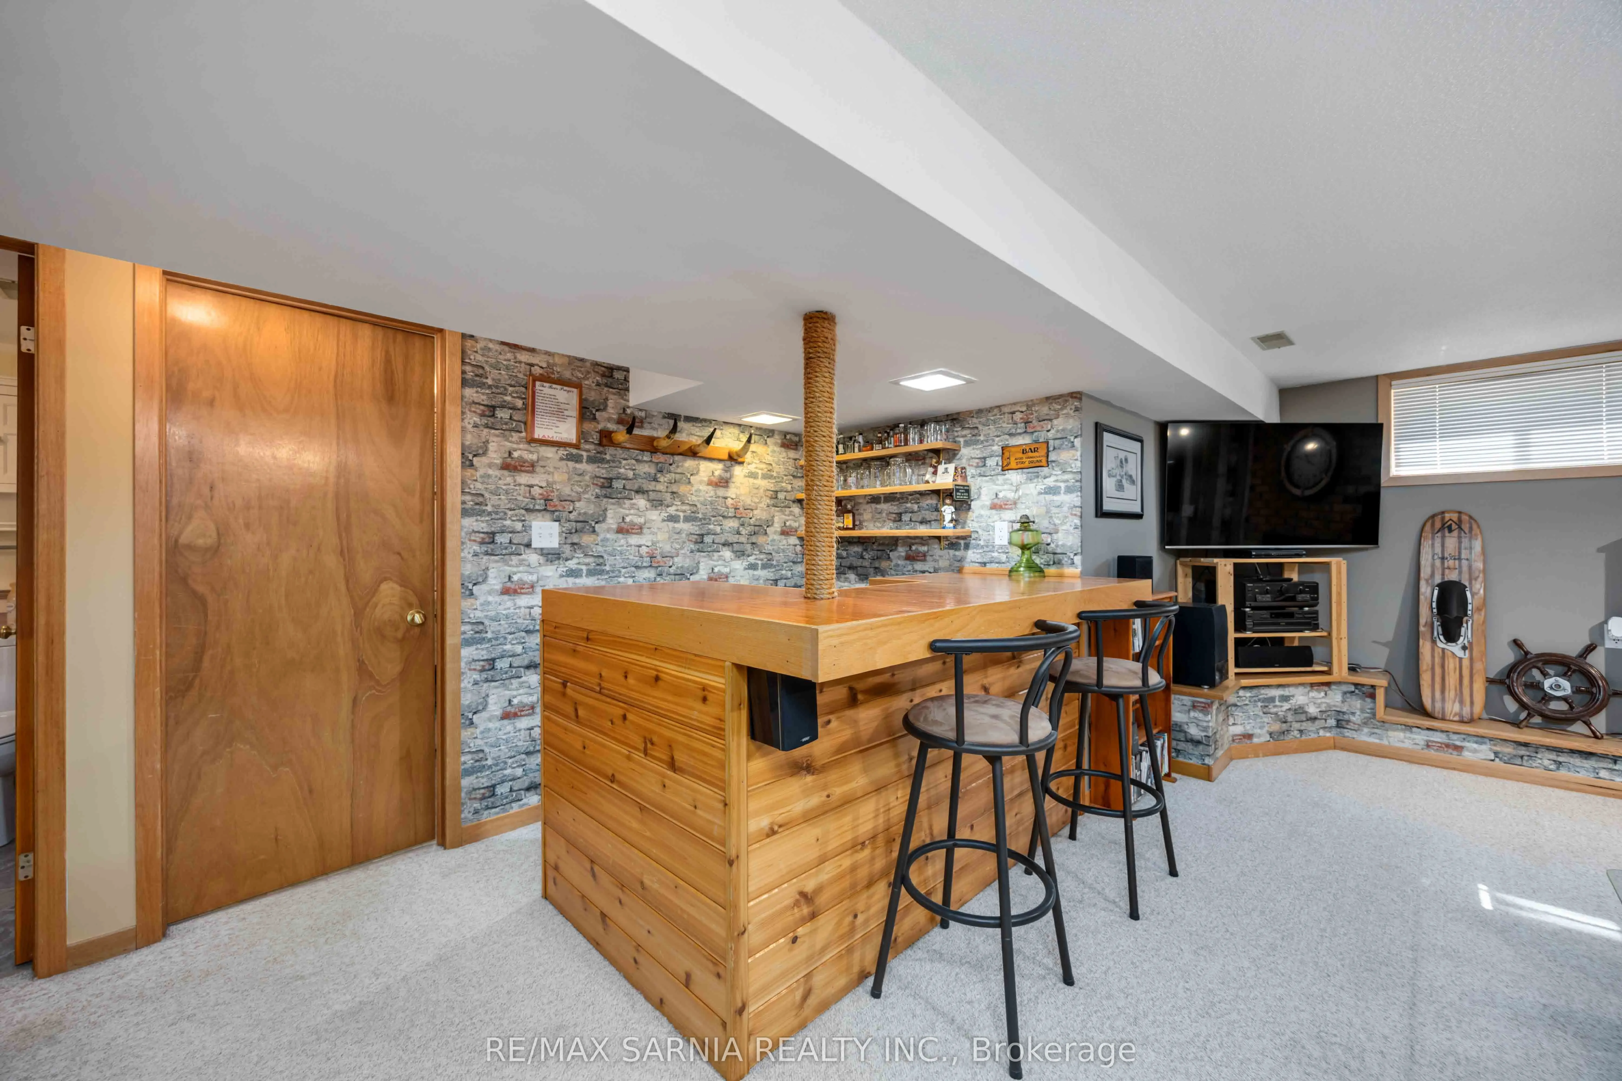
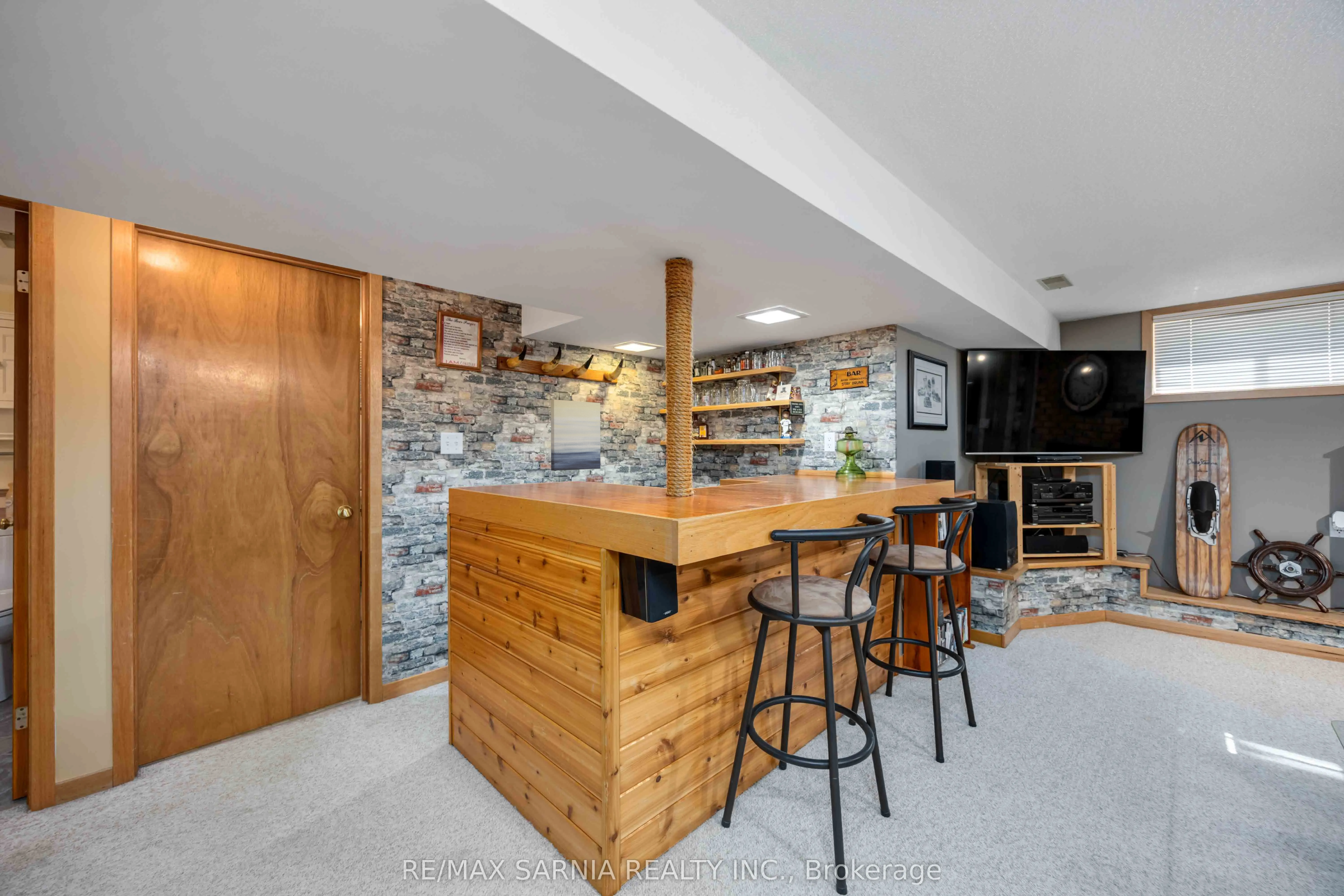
+ wall art [551,399,601,471]
